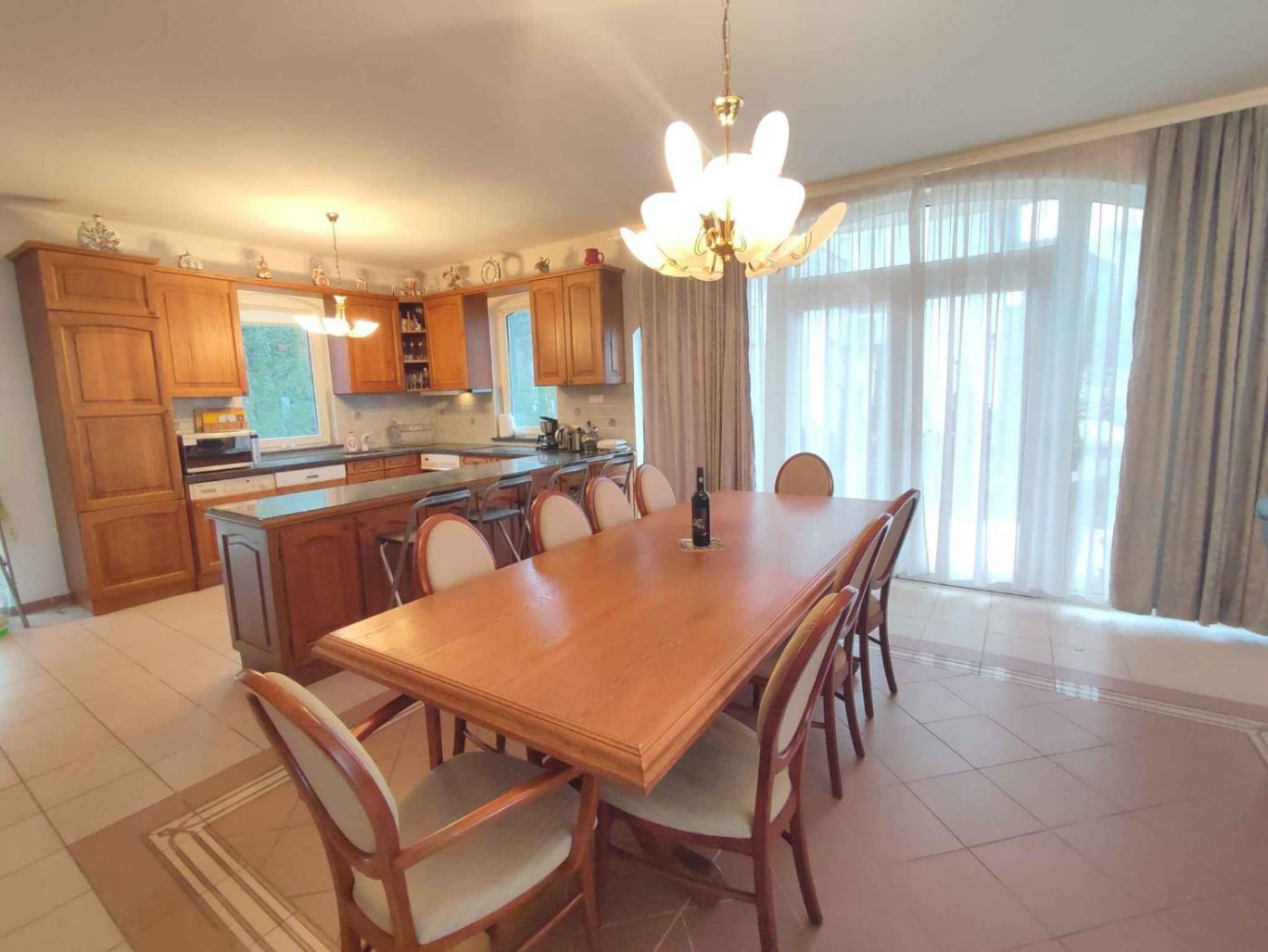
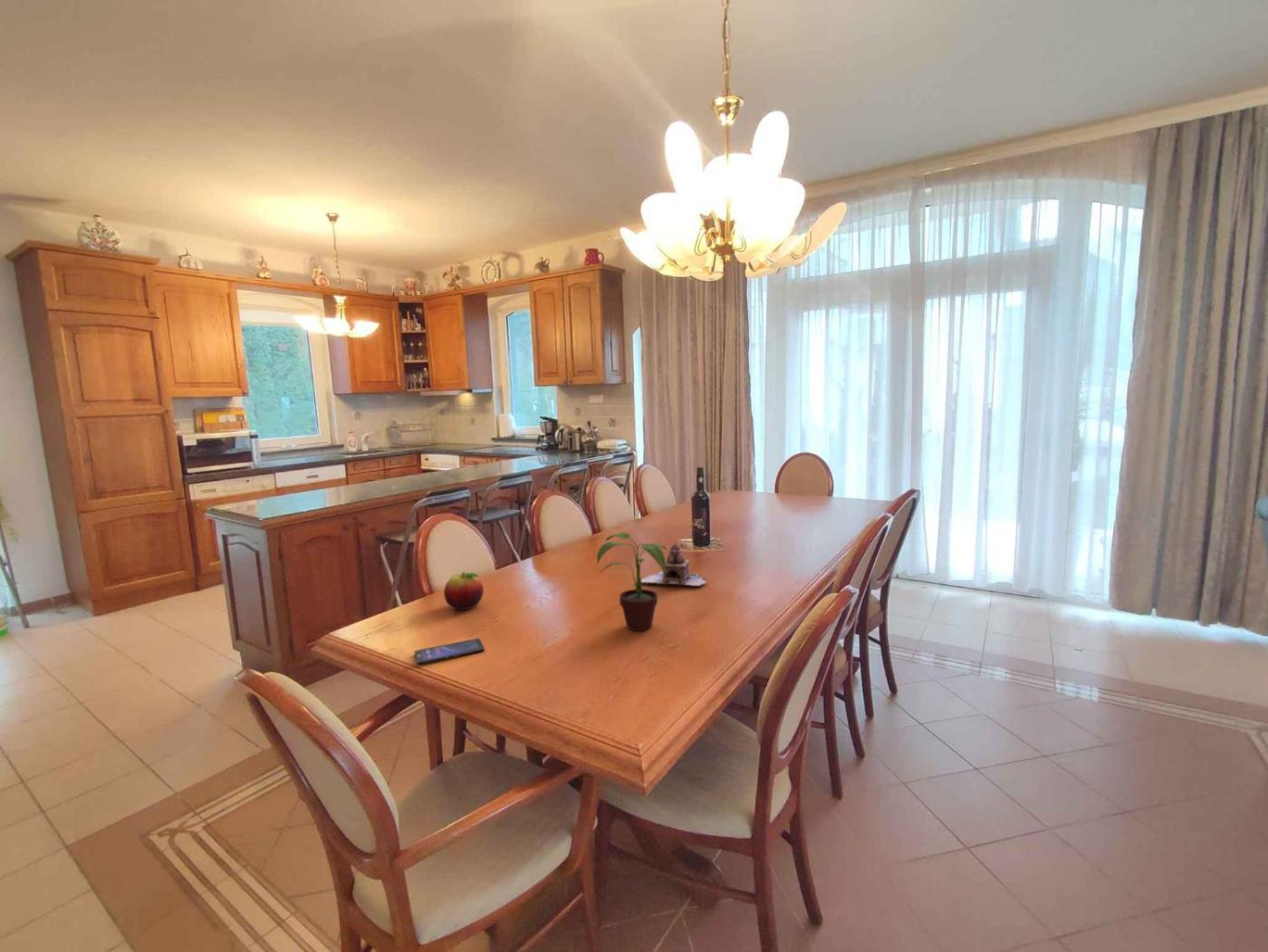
+ smartphone [413,638,485,666]
+ fruit [443,571,485,611]
+ teapot [641,543,707,587]
+ potted plant [596,532,668,631]
